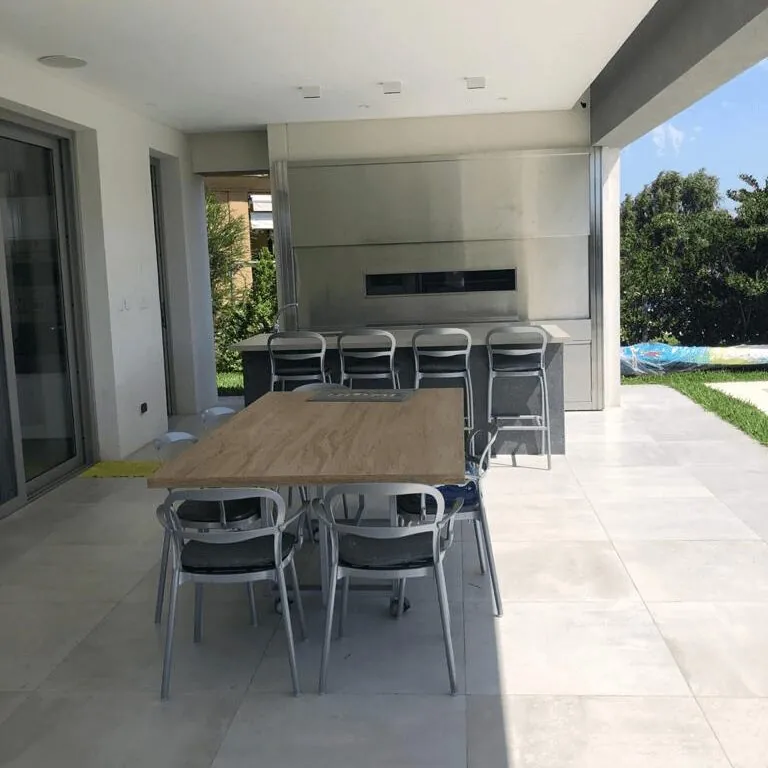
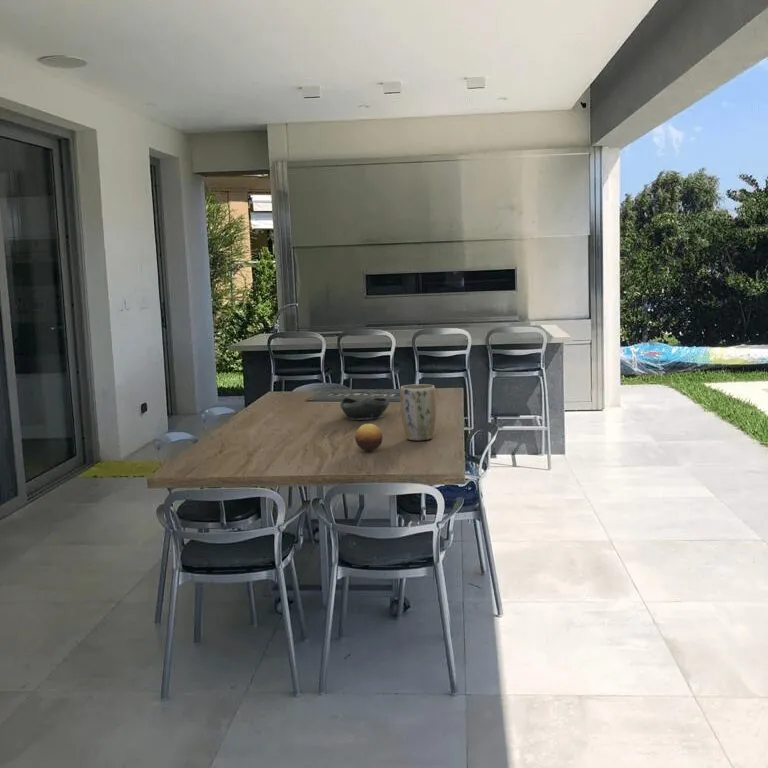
+ bowl [339,397,390,421]
+ plant pot [399,383,437,442]
+ fruit [354,422,384,452]
